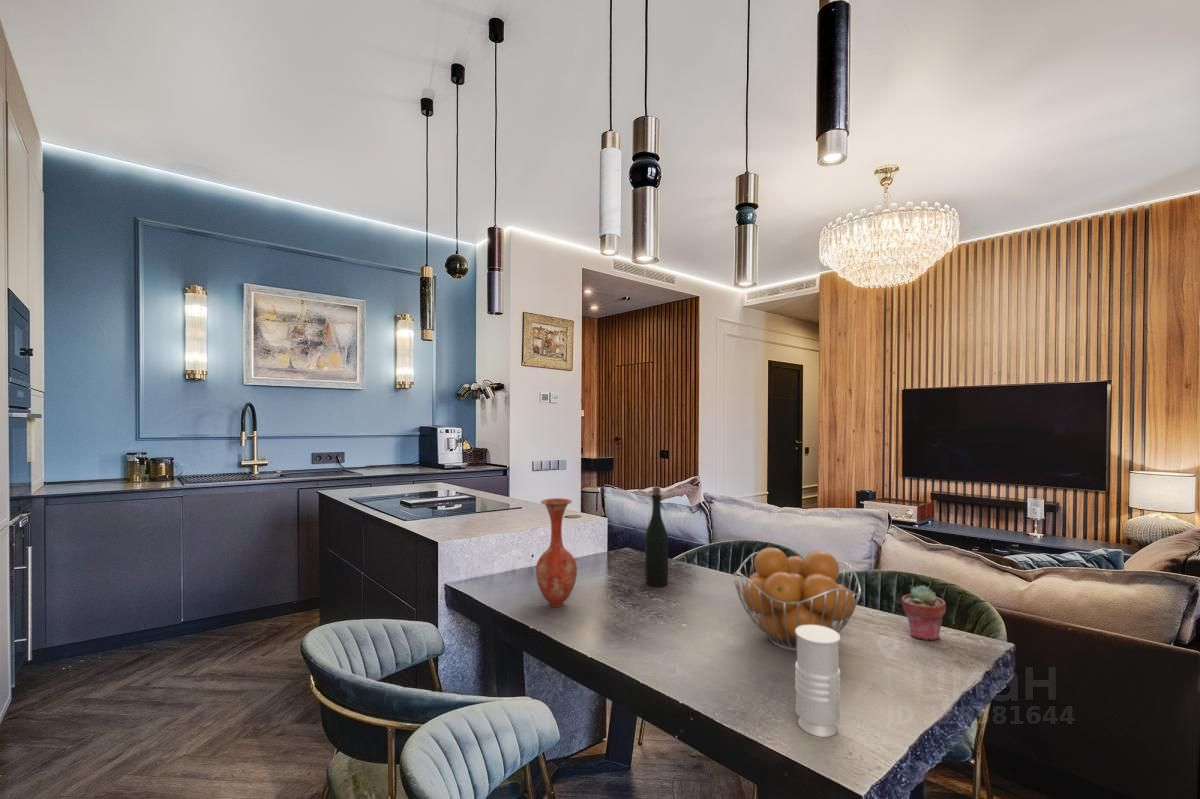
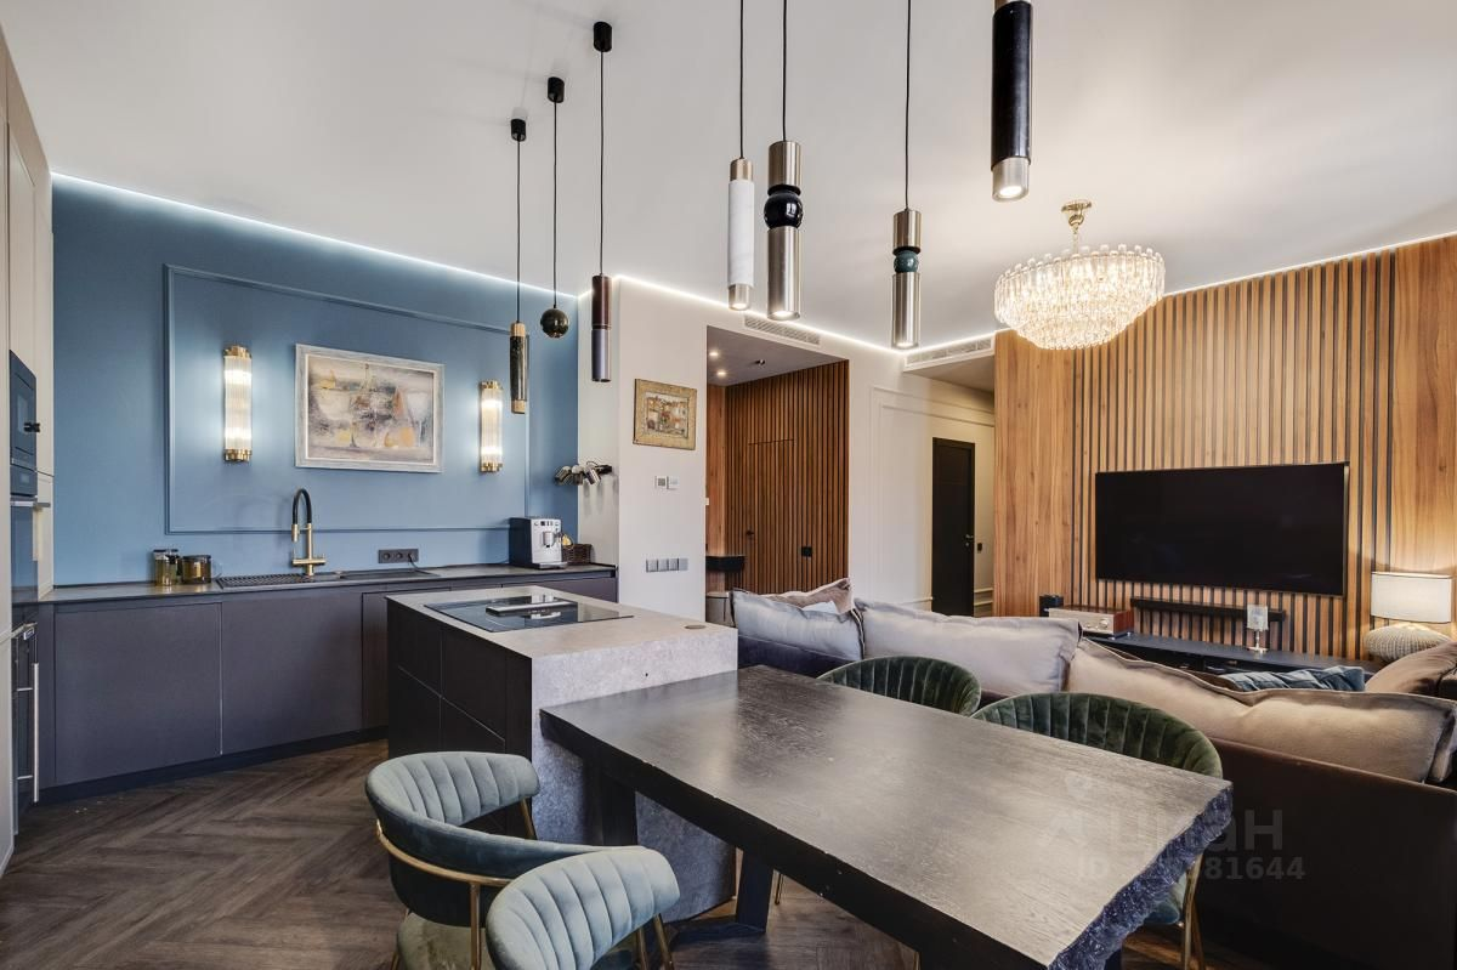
- candle [794,625,842,738]
- potted succulent [900,584,947,641]
- fruit basket [732,546,862,652]
- bottle [644,486,669,588]
- vase [535,497,578,608]
